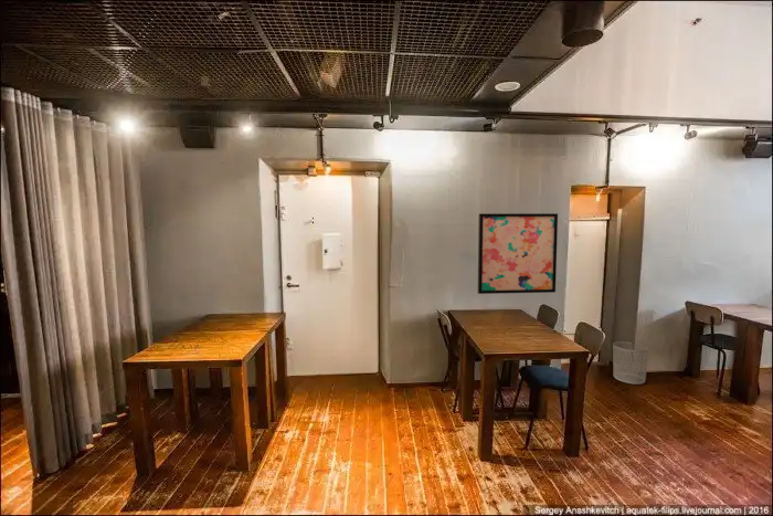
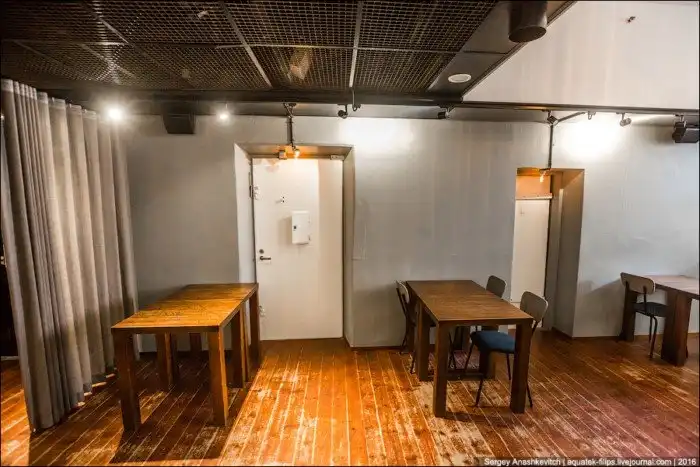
- waste bin [612,340,649,386]
- wall art [477,212,559,295]
